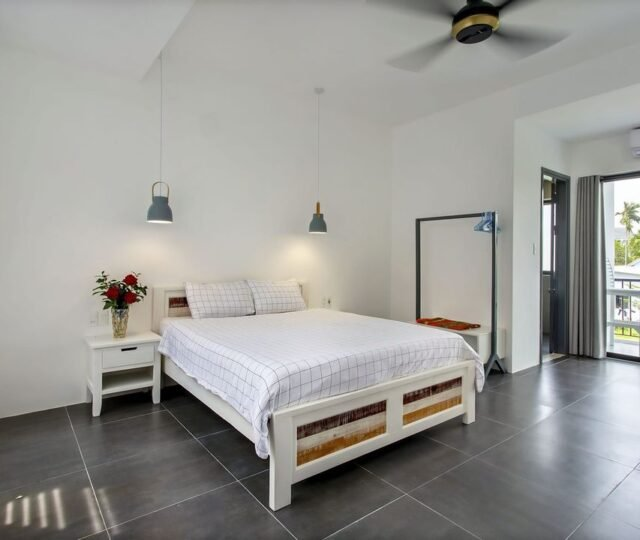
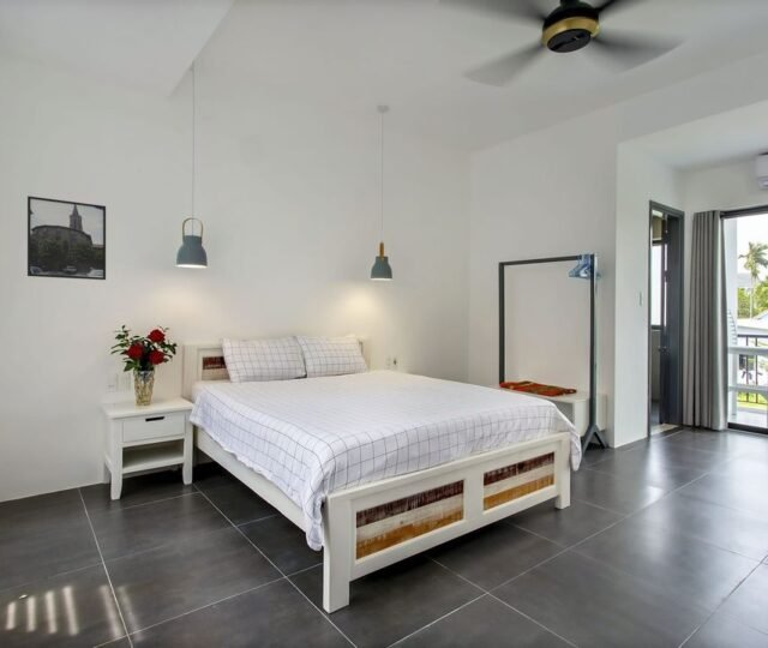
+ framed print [26,194,107,281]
